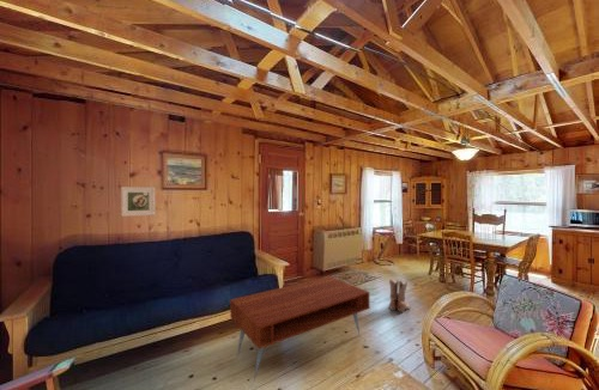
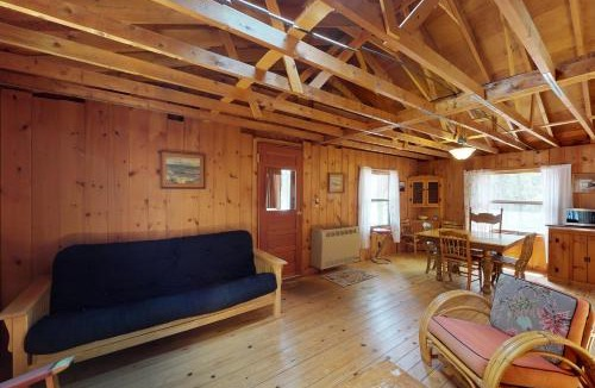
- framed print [120,185,156,218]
- coffee table [229,275,370,382]
- boots [388,278,412,313]
